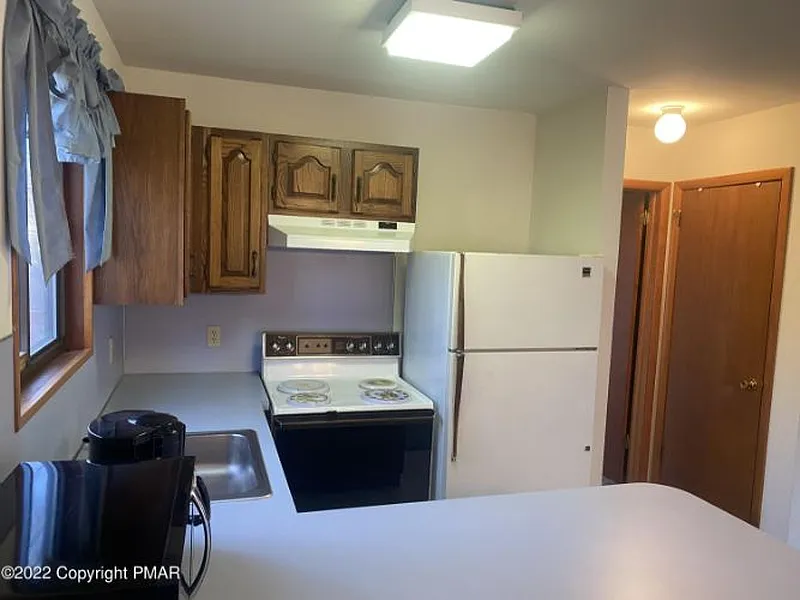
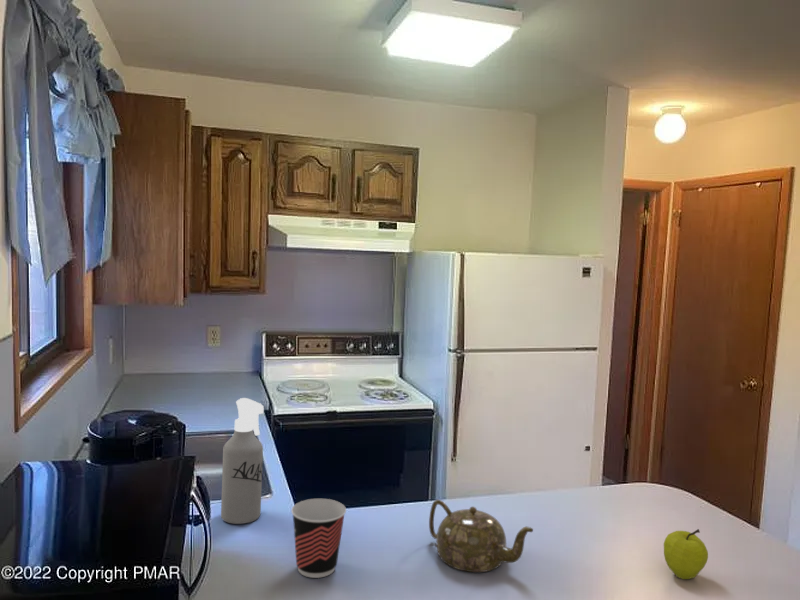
+ teapot [428,499,534,573]
+ fruit [663,528,709,580]
+ spray bottle [220,397,265,525]
+ cup [290,498,347,579]
